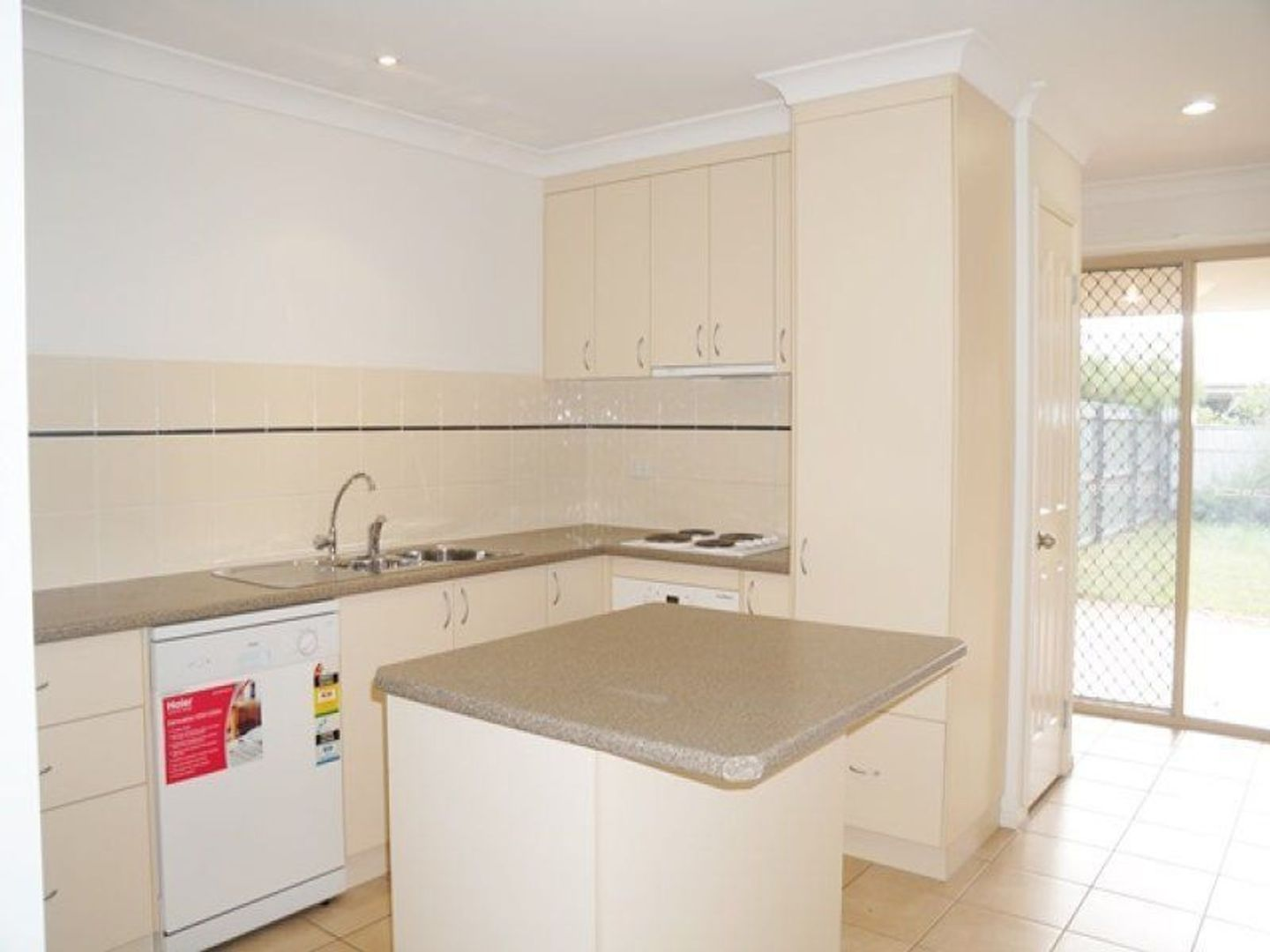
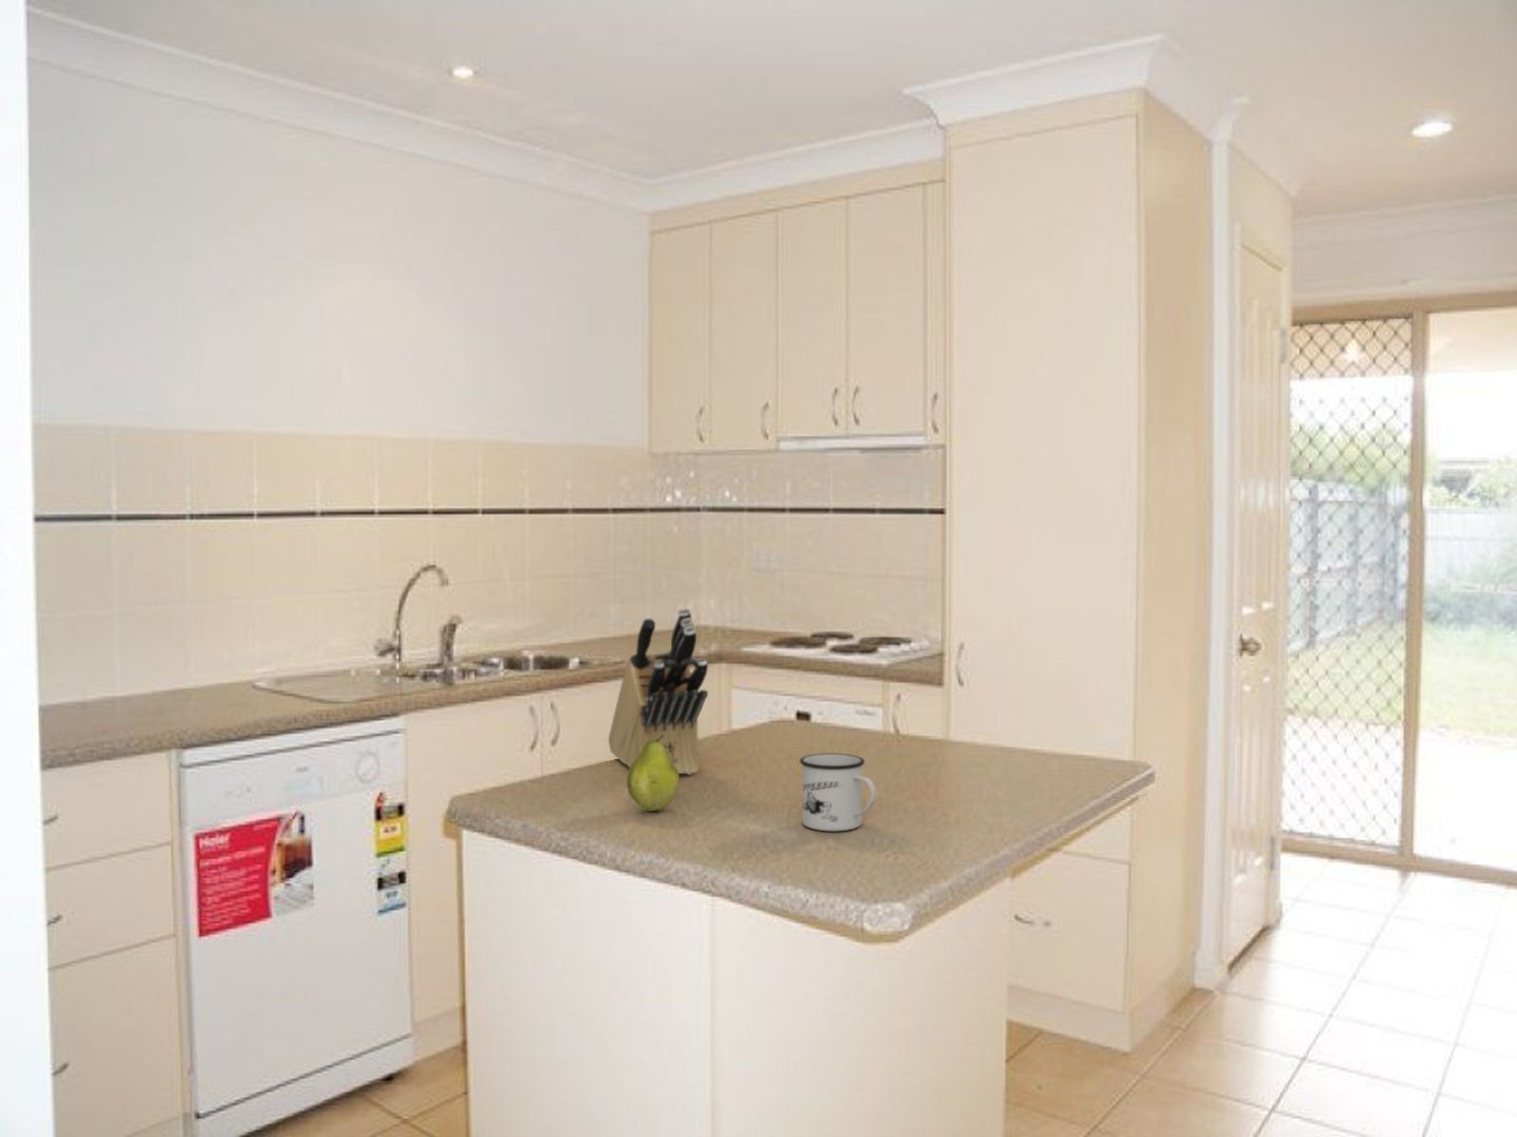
+ fruit [626,735,681,812]
+ knife block [607,607,710,775]
+ mug [799,752,878,831]
